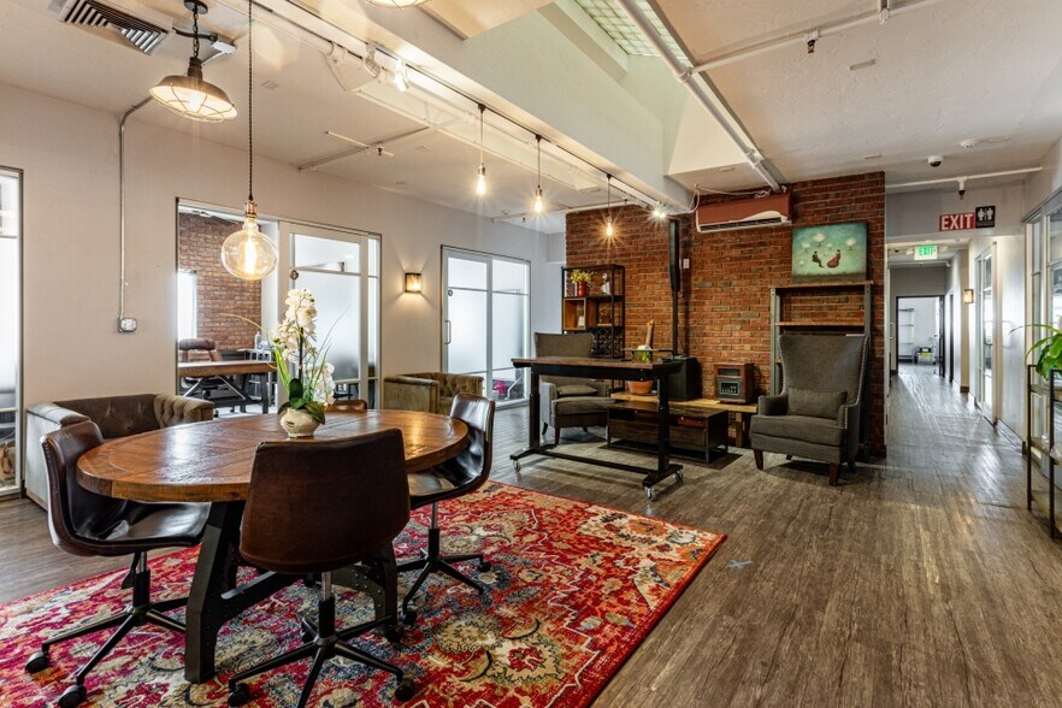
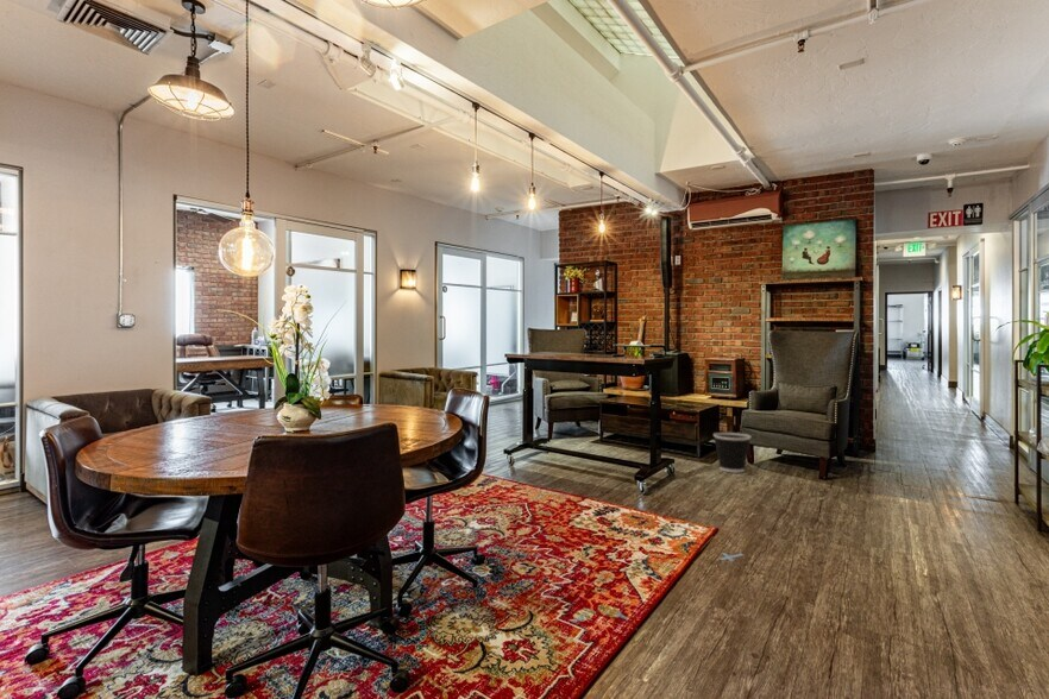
+ wastebasket [712,432,753,473]
